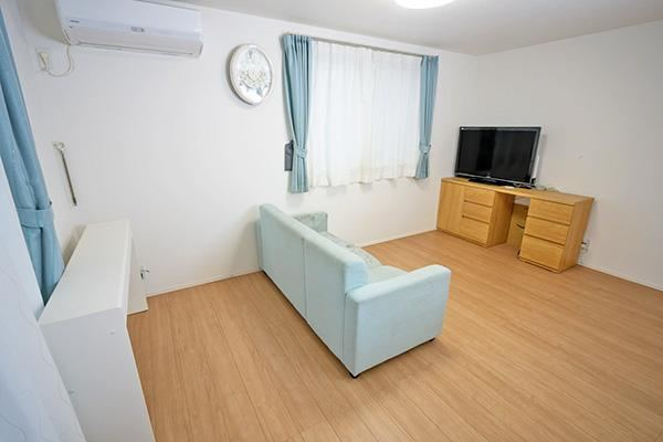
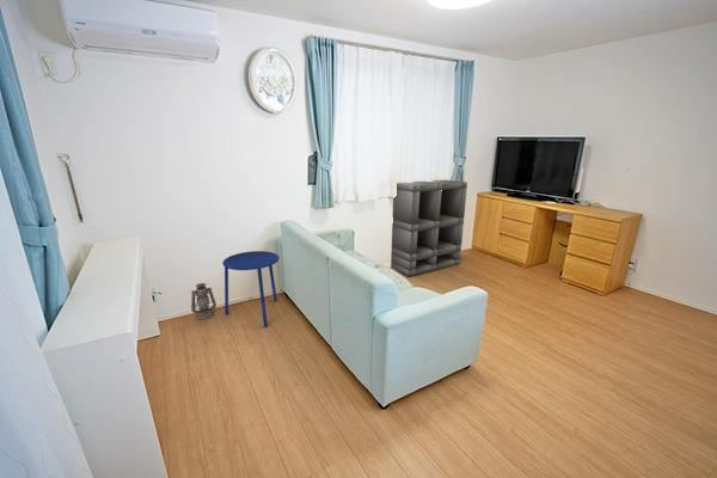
+ side table [221,250,280,327]
+ shelving unit [390,179,468,277]
+ lantern [190,282,217,320]
